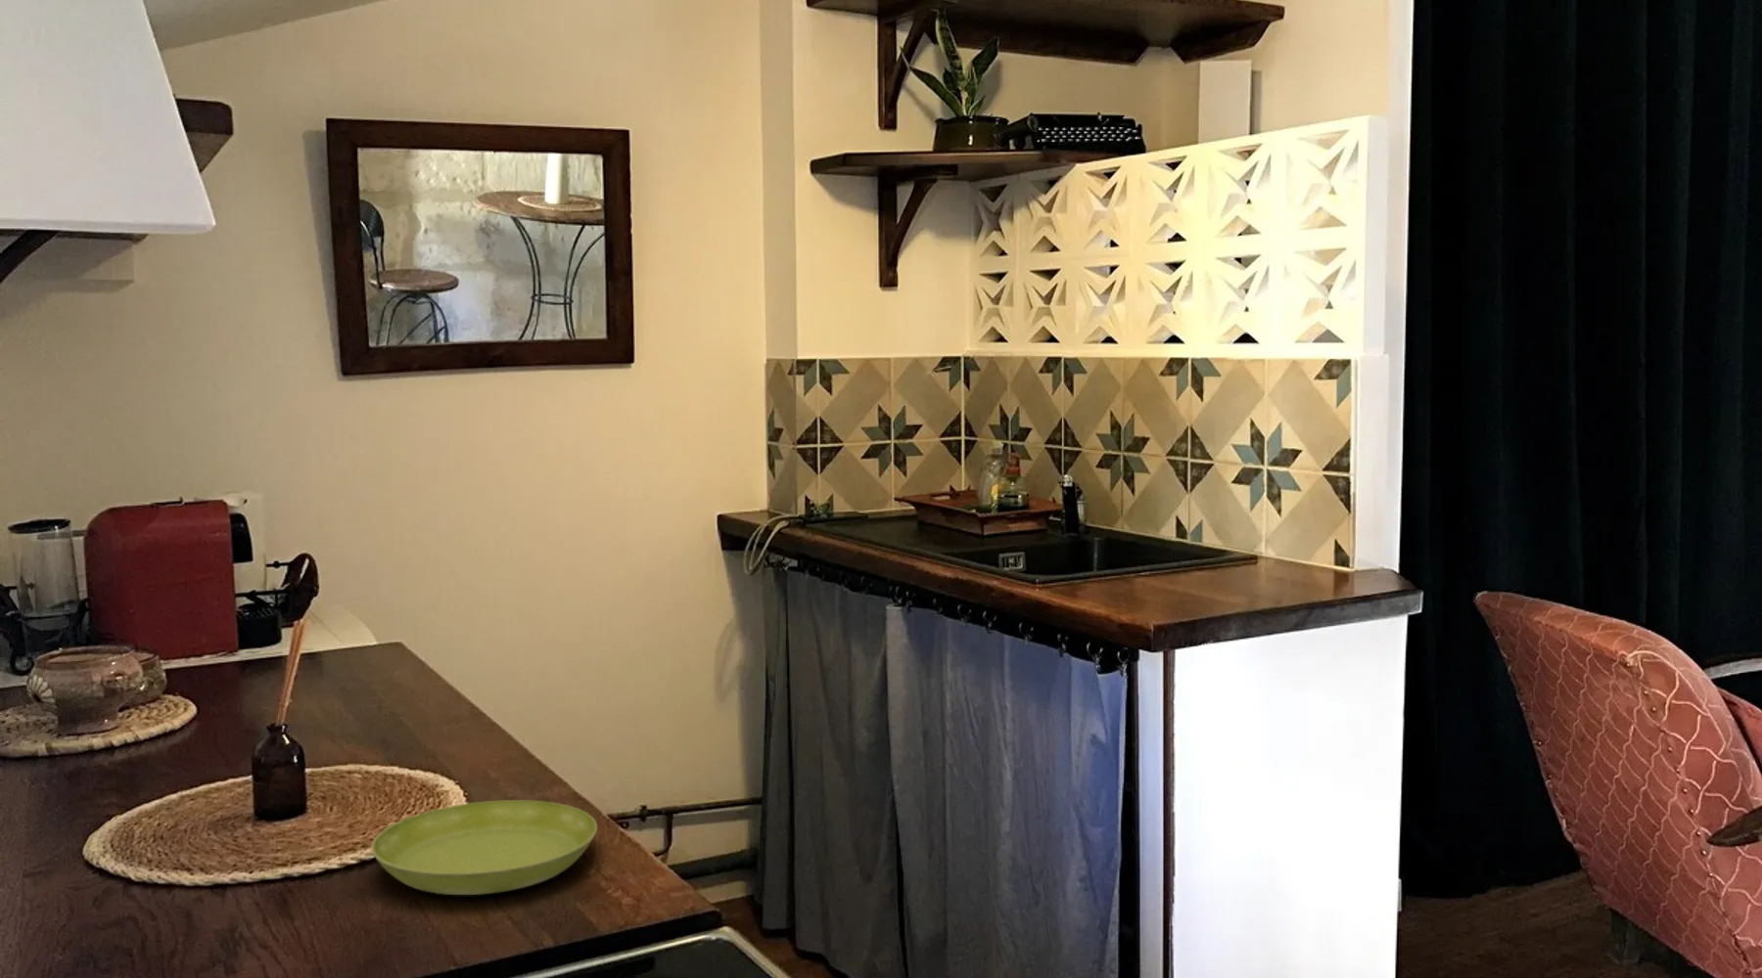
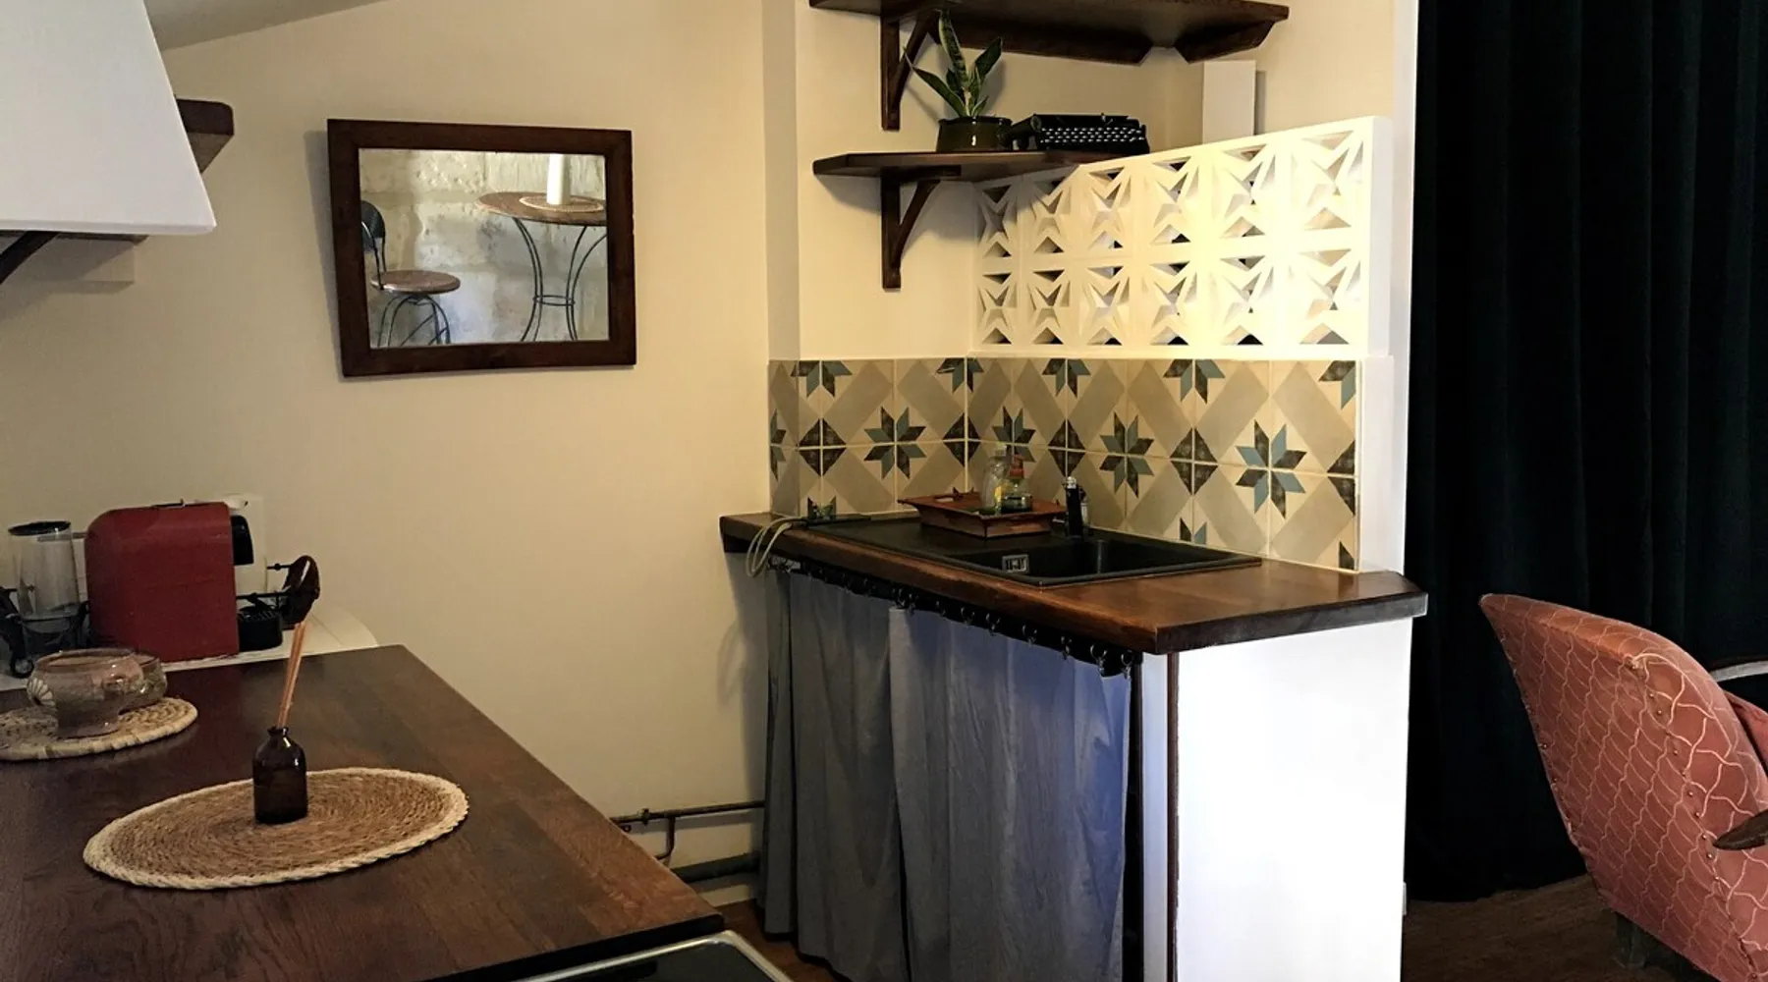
- saucer [370,799,598,896]
